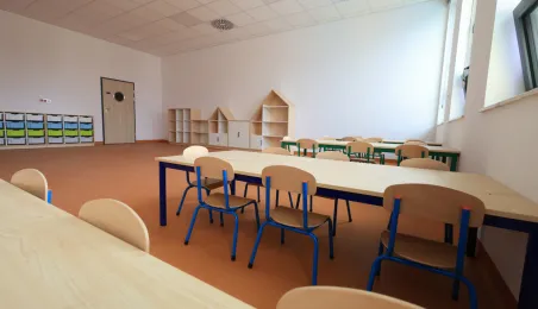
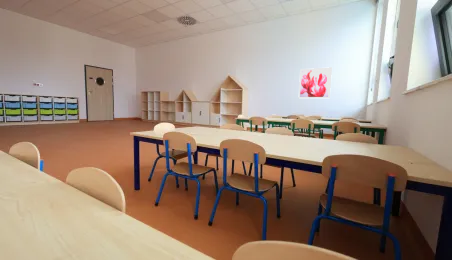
+ wall art [297,66,333,99]
